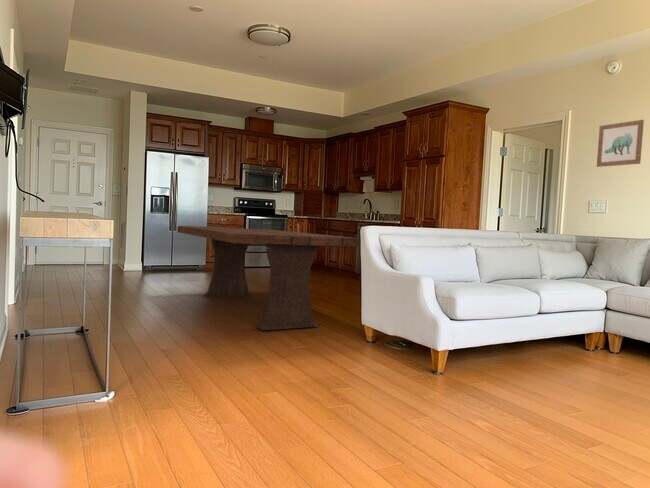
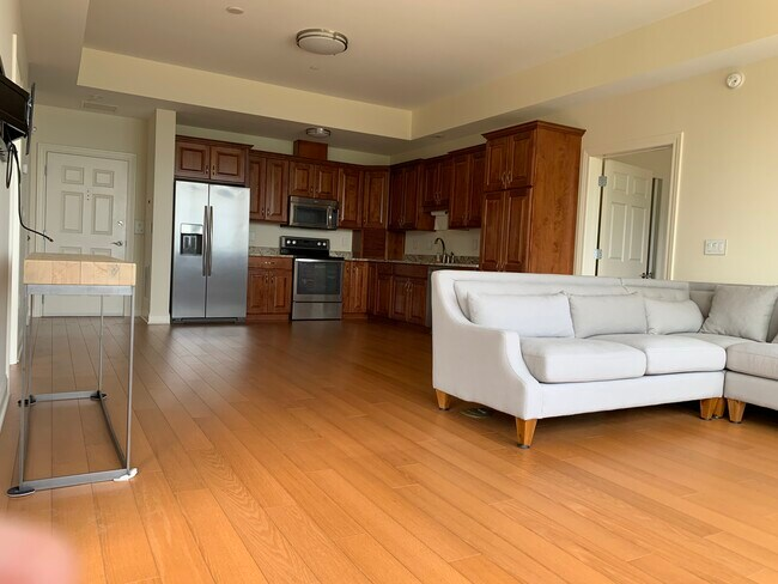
- dining table [177,225,360,331]
- wall art [596,119,645,168]
